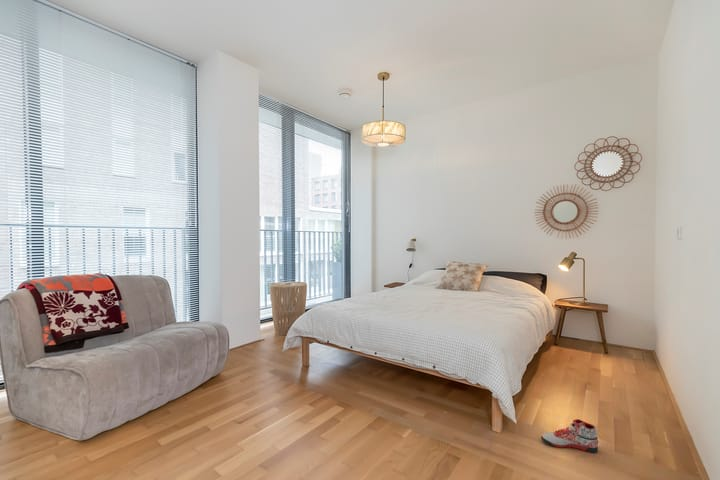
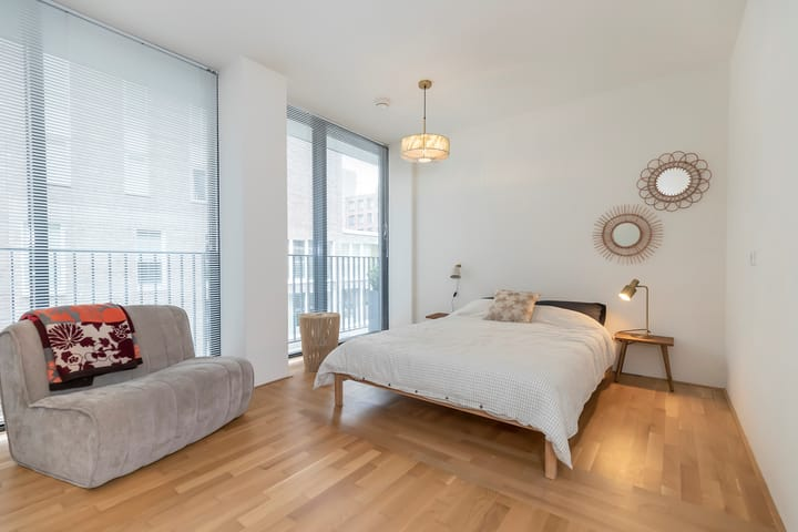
- sneaker [540,418,599,454]
